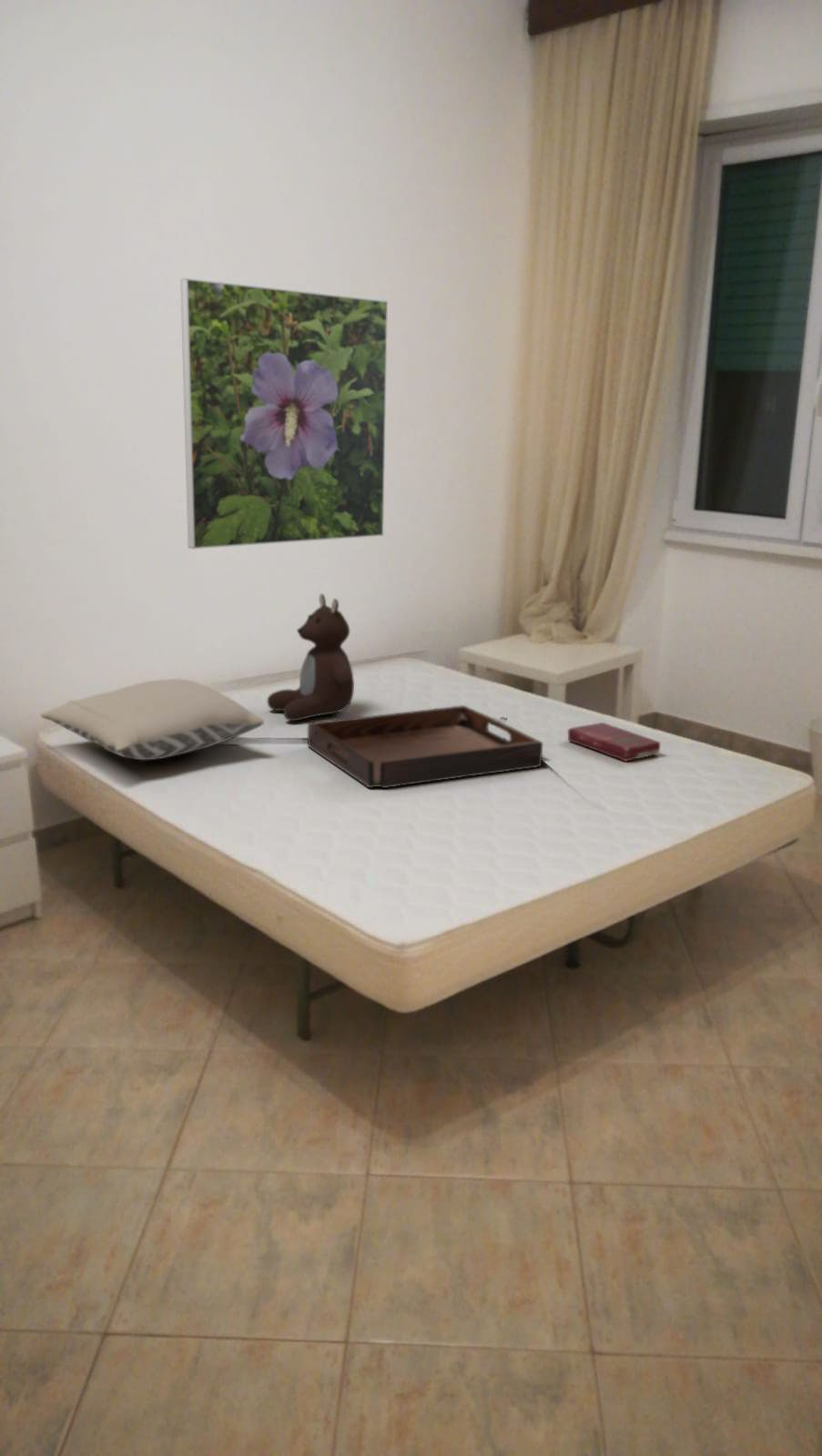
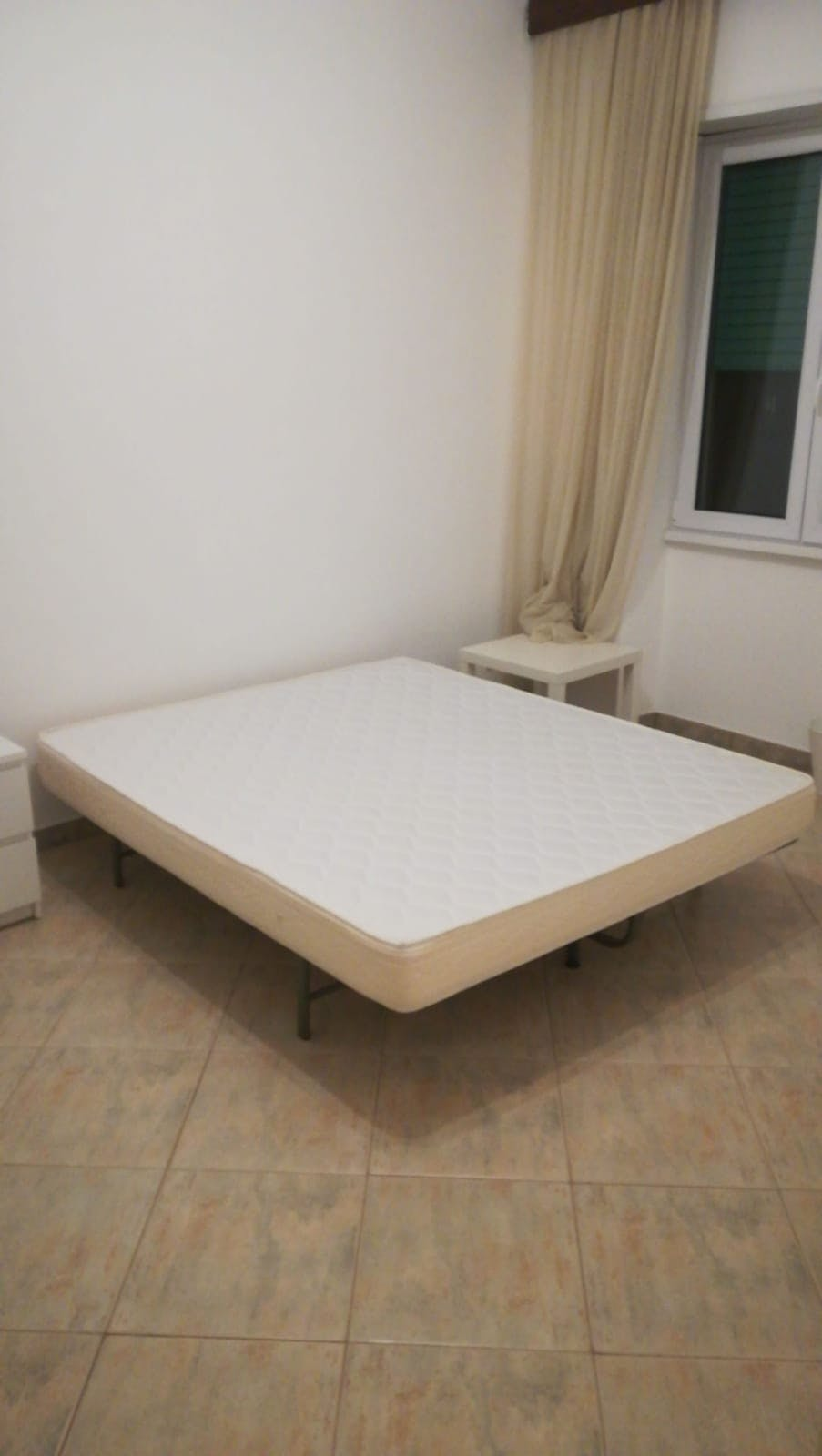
- serving tray [307,704,543,789]
- teddy bear [266,592,355,723]
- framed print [180,278,389,550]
- book [566,722,661,762]
- pillow [40,678,265,761]
